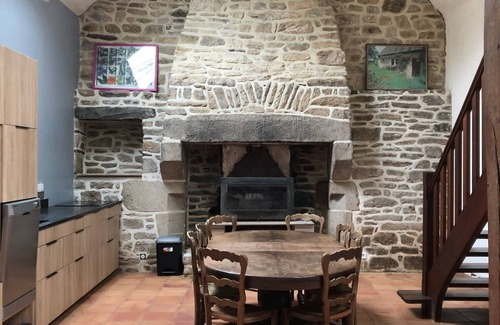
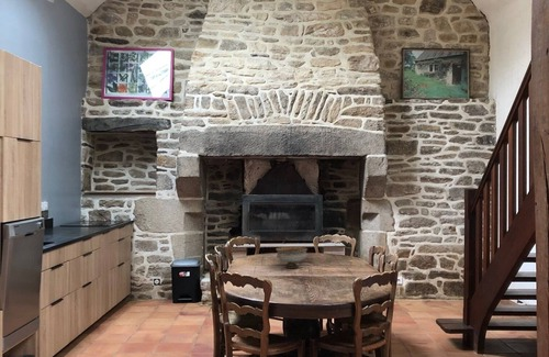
+ bowl [274,246,309,269]
